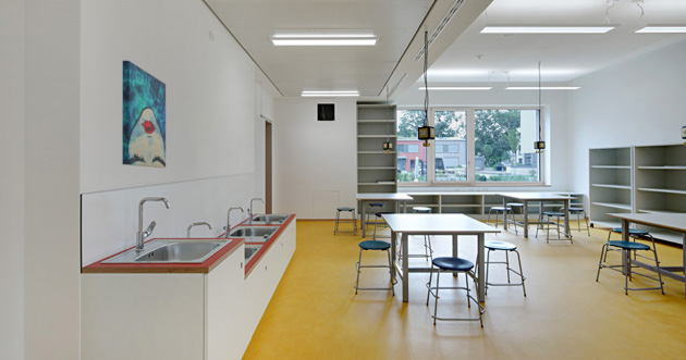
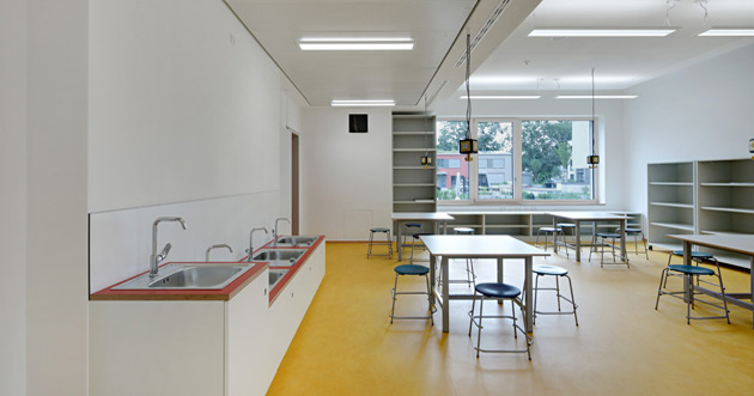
- wall art [121,60,167,169]
